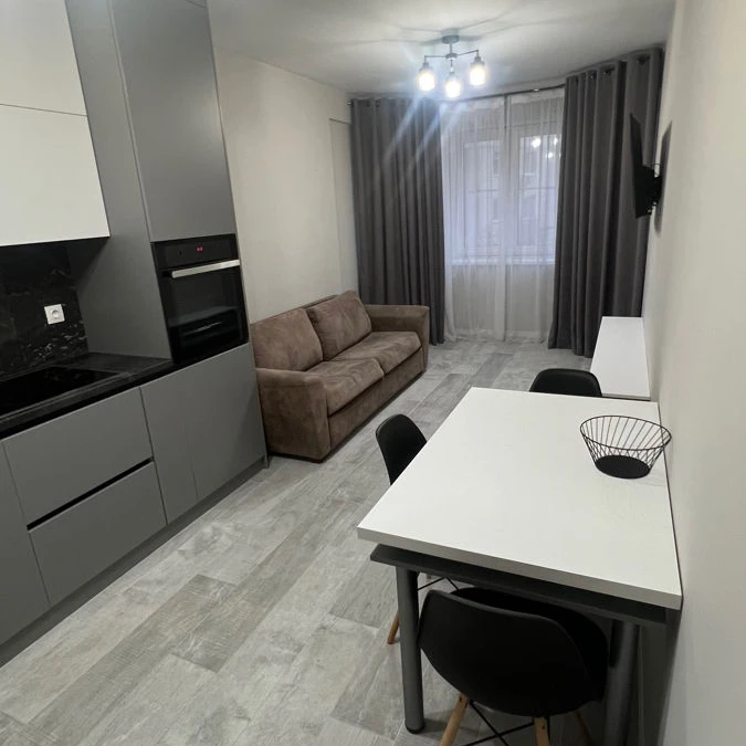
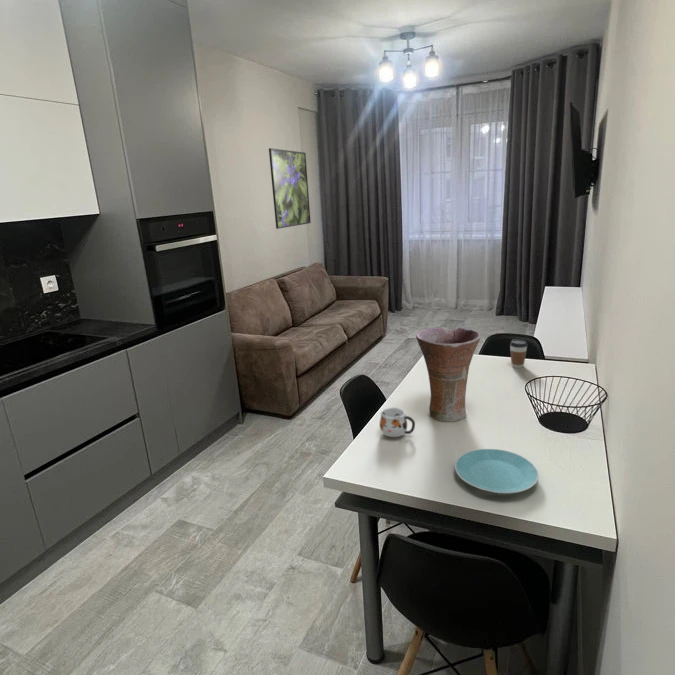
+ vase [415,326,481,423]
+ mug [378,407,416,438]
+ coffee cup [509,339,529,369]
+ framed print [268,147,312,230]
+ plate [454,448,540,495]
